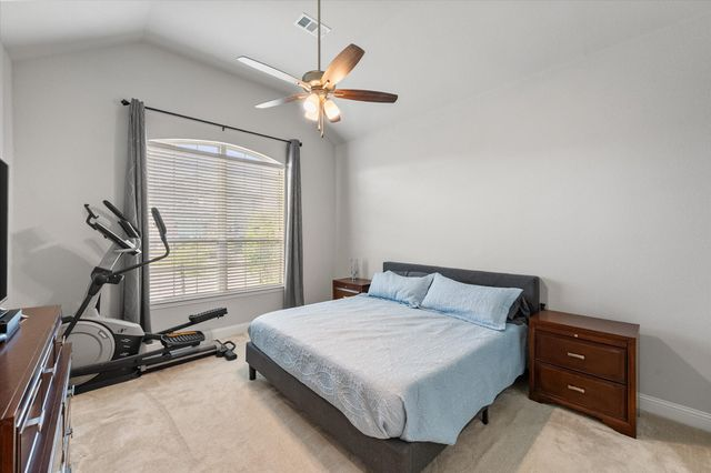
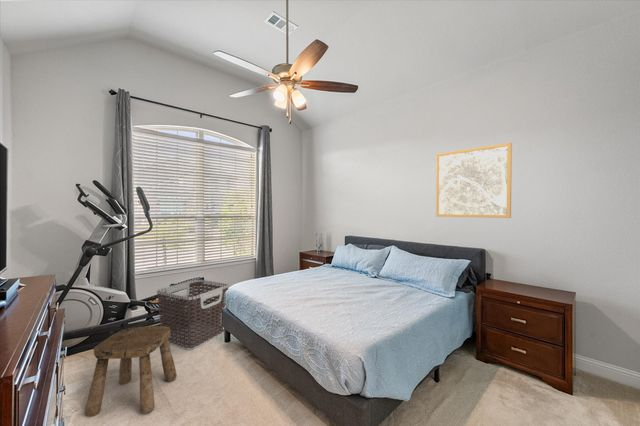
+ clothes hamper [156,278,230,351]
+ stool [83,325,178,418]
+ wall art [435,142,513,219]
